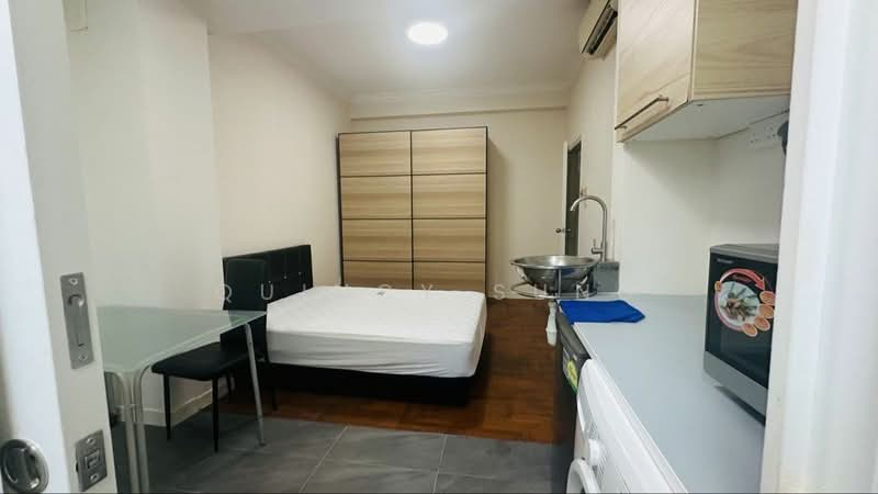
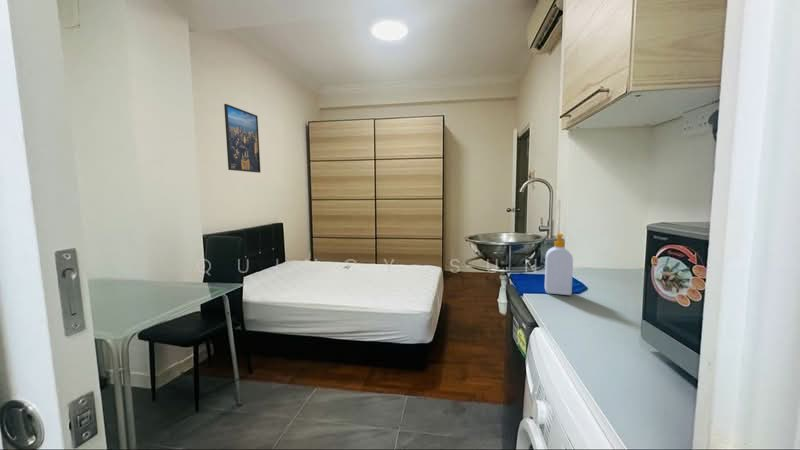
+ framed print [223,103,261,174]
+ soap bottle [544,232,574,296]
